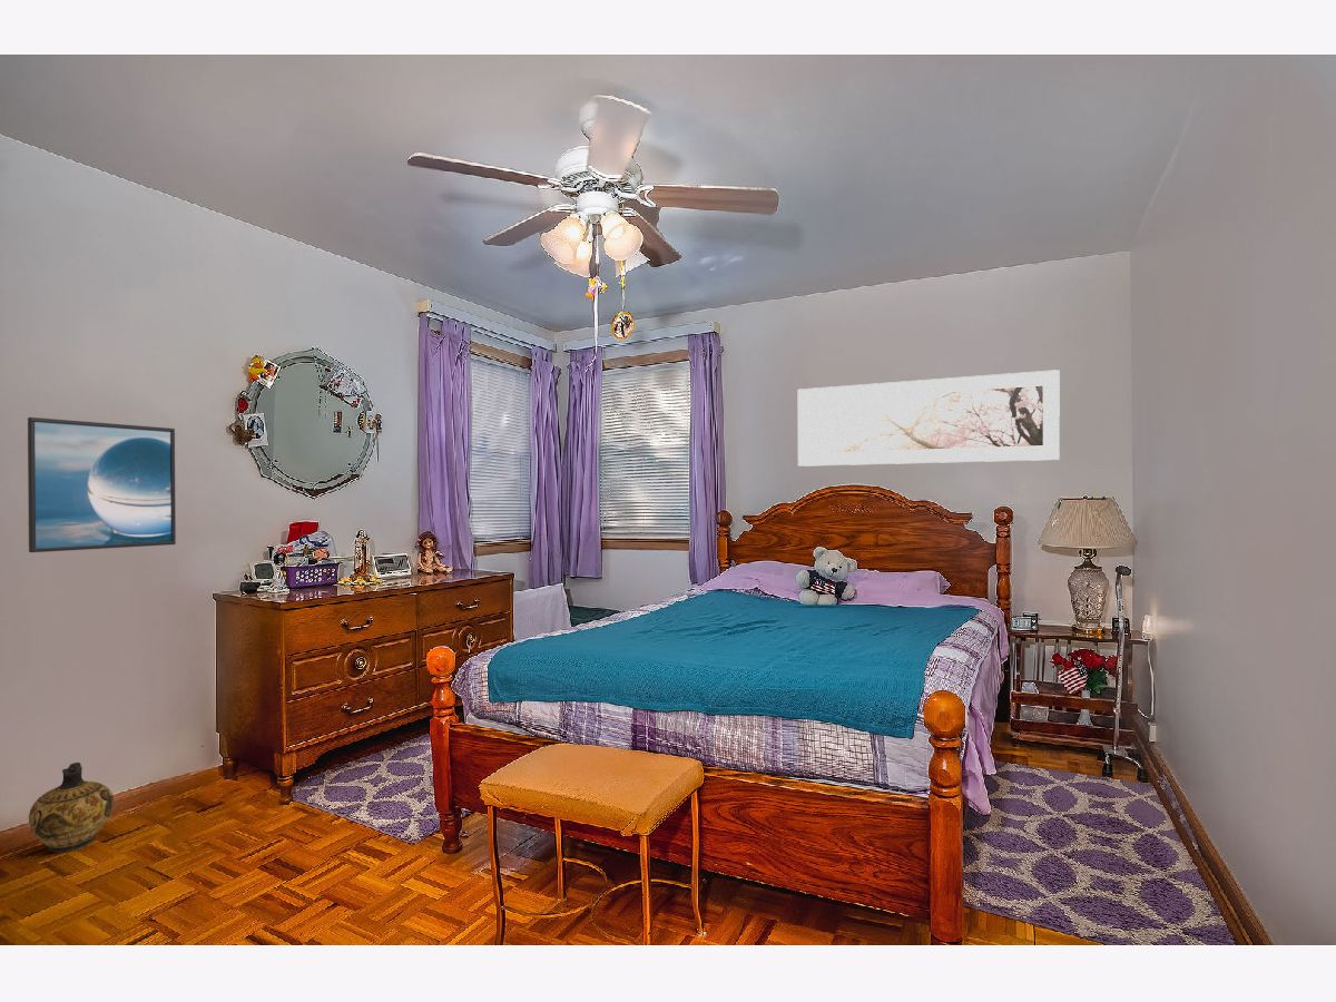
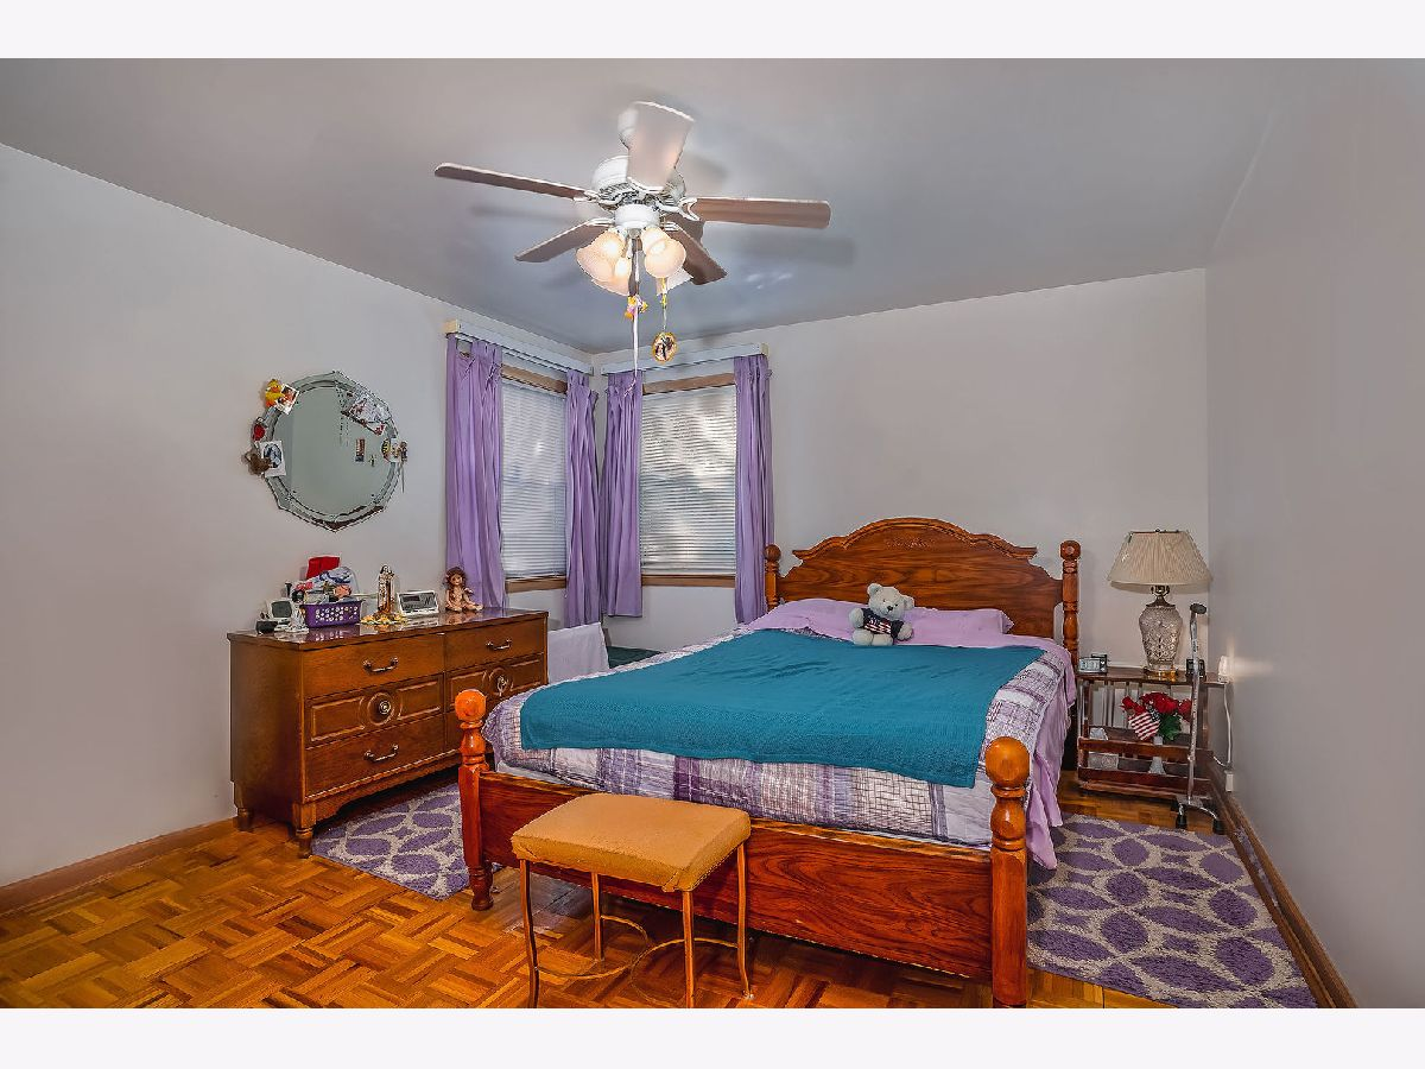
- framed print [797,369,1061,468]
- ceramic jug [28,762,115,854]
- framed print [27,416,177,553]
